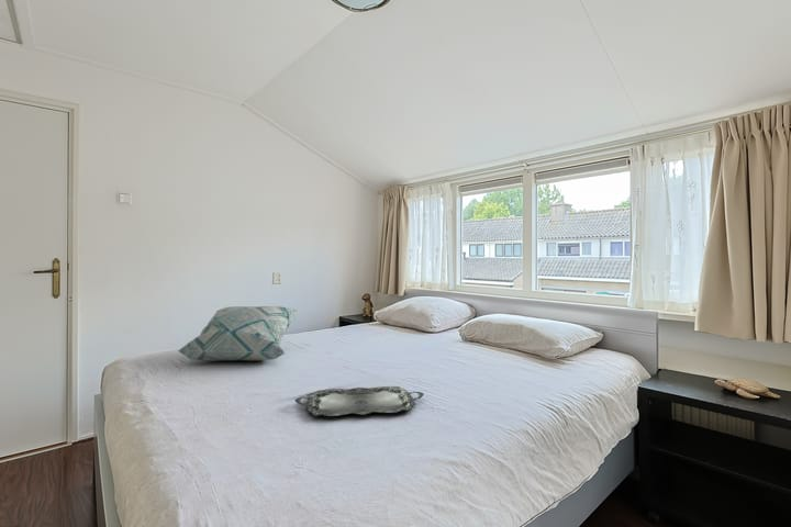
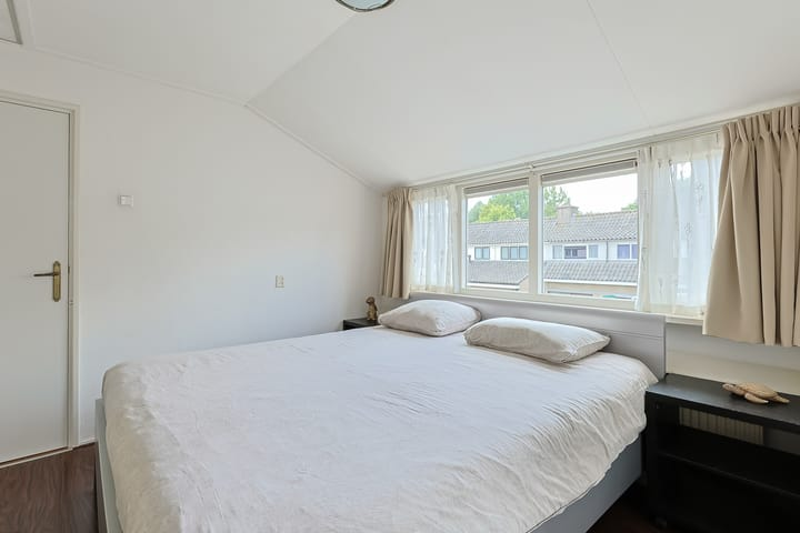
- serving tray [294,385,425,417]
- decorative pillow [177,305,301,362]
